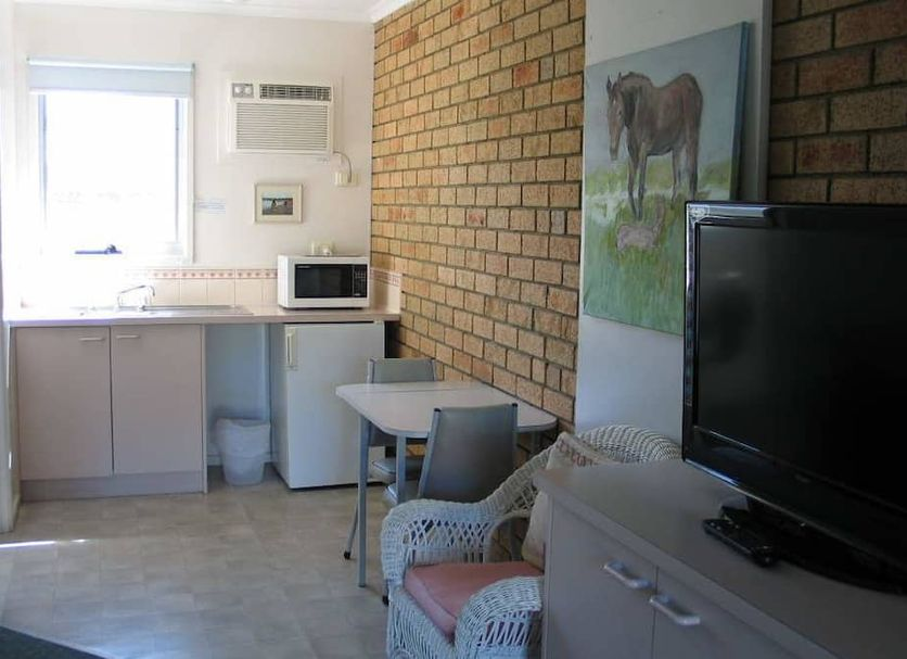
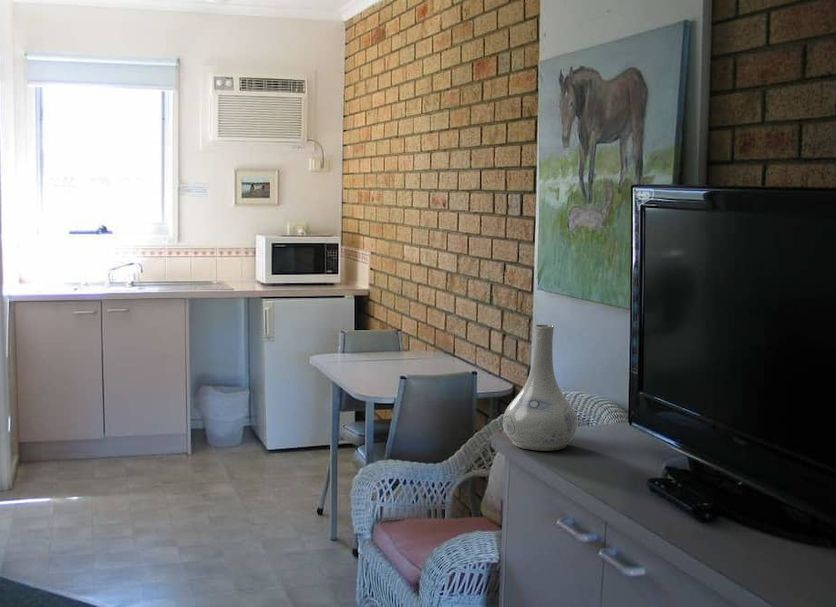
+ vase [502,323,579,452]
